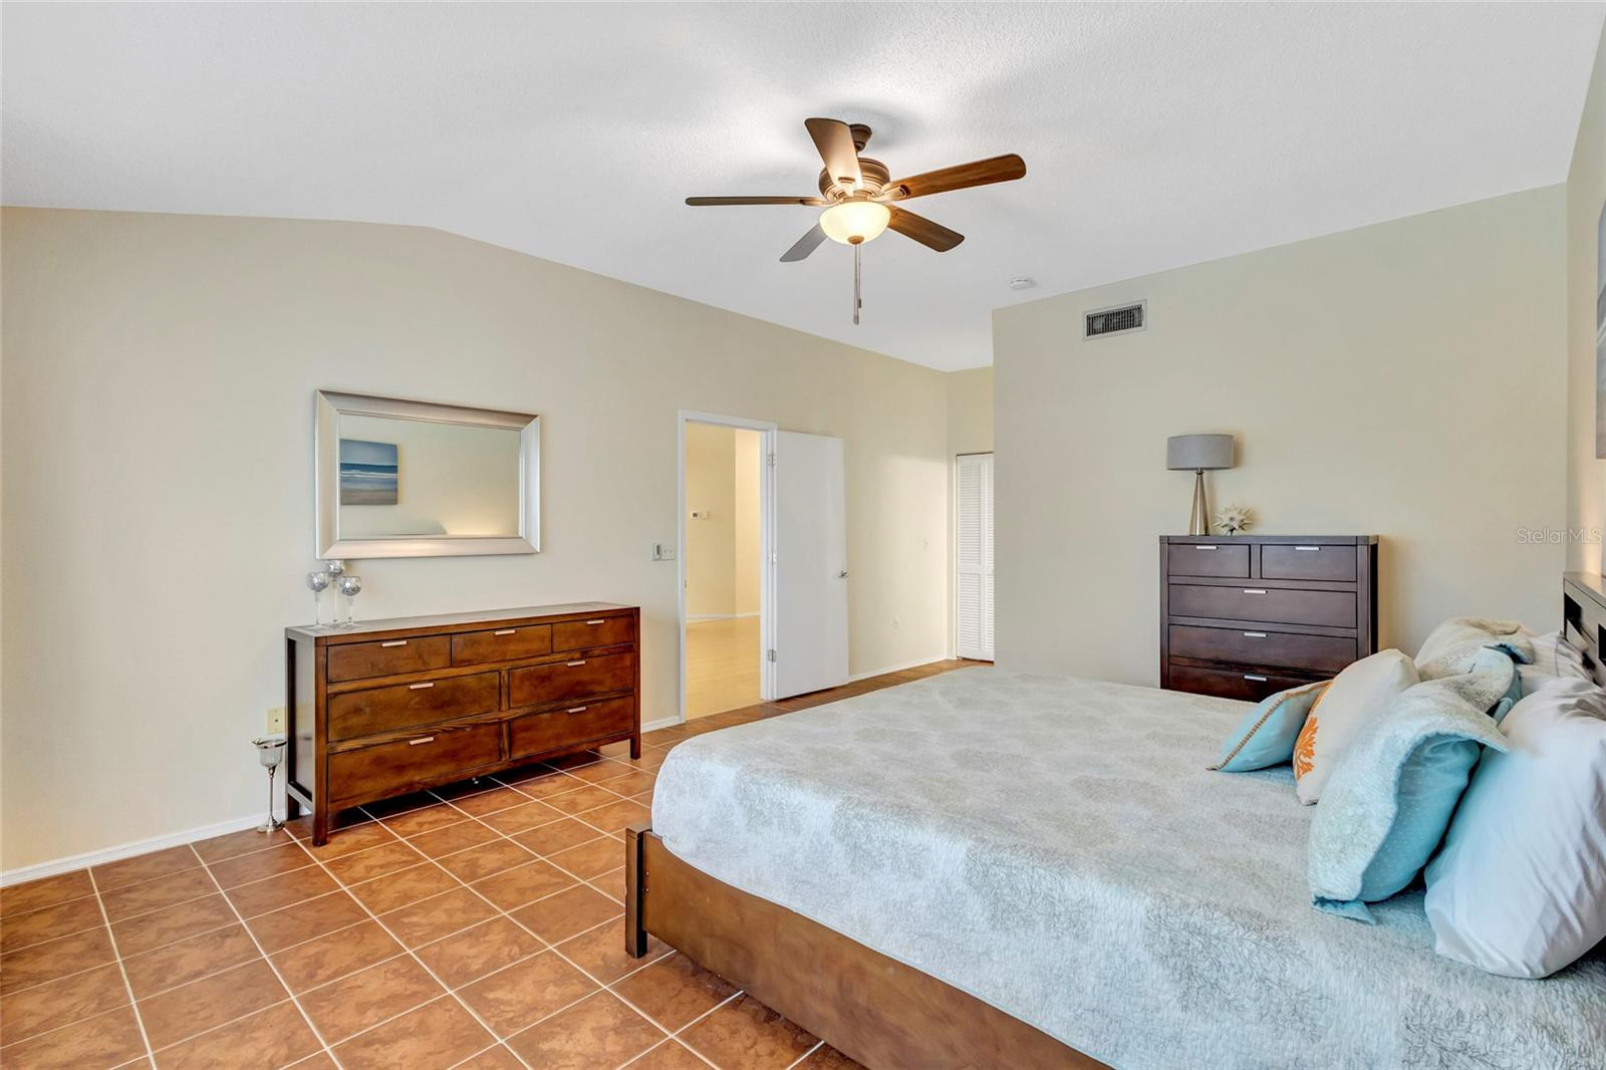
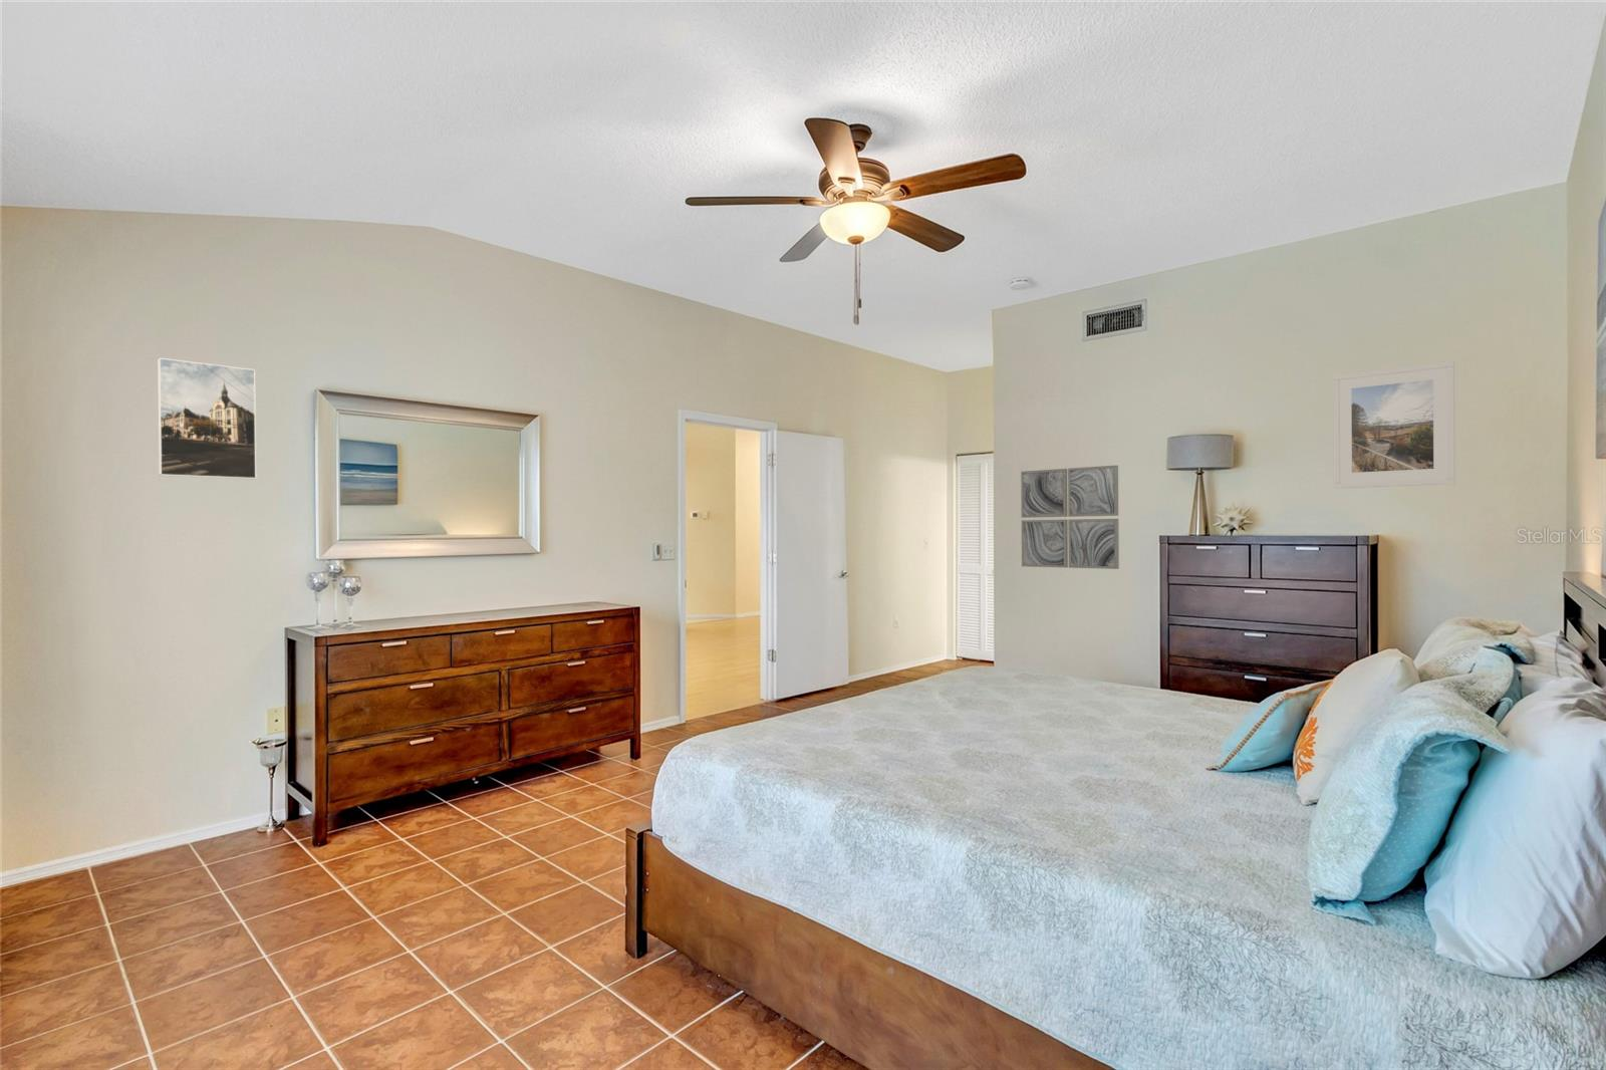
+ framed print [156,356,257,480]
+ wall art [1020,465,1120,570]
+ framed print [1333,361,1457,490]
